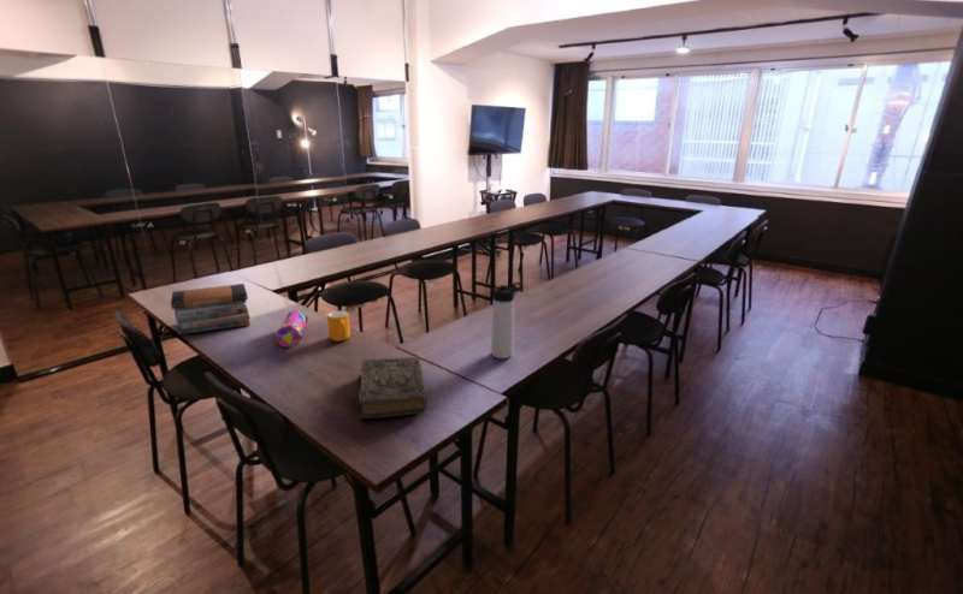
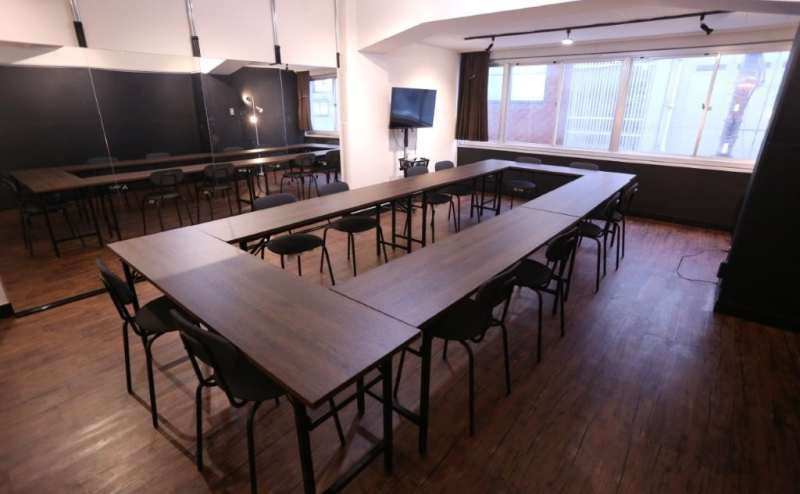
- thermos bottle [490,281,525,360]
- book stack [170,283,250,335]
- book [356,356,427,420]
- mug [326,310,351,343]
- pencil case [276,309,309,348]
